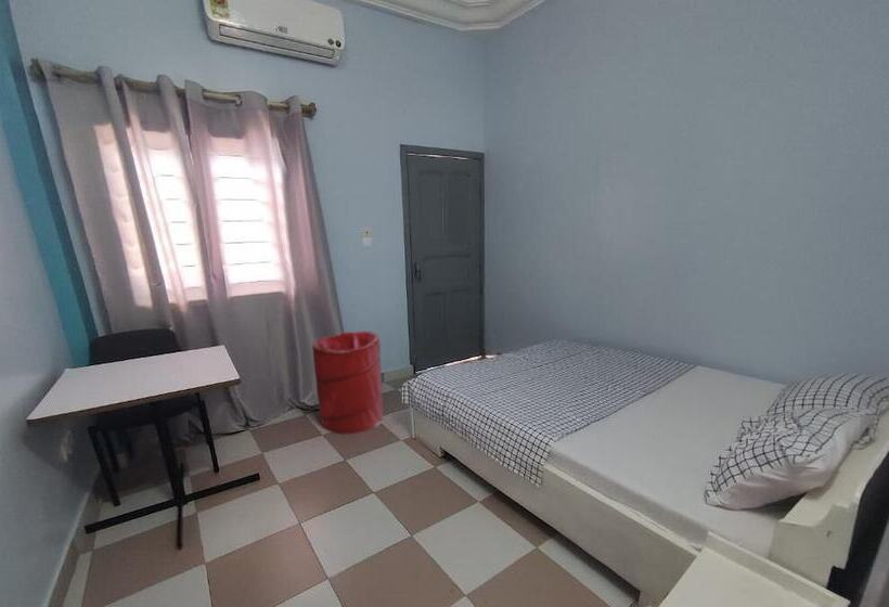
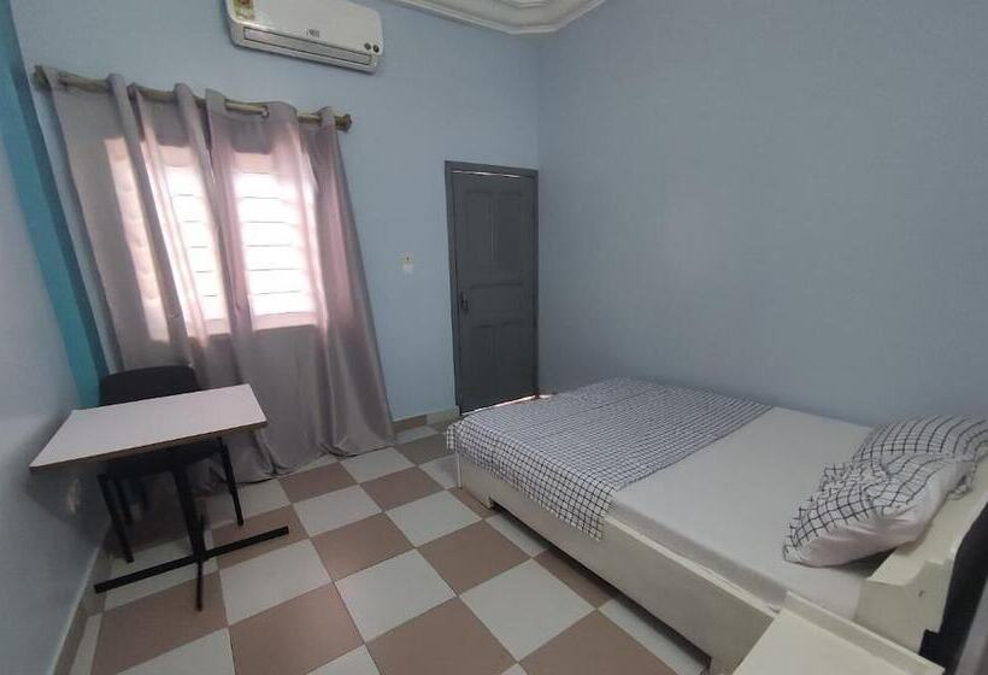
- laundry hamper [311,330,385,435]
